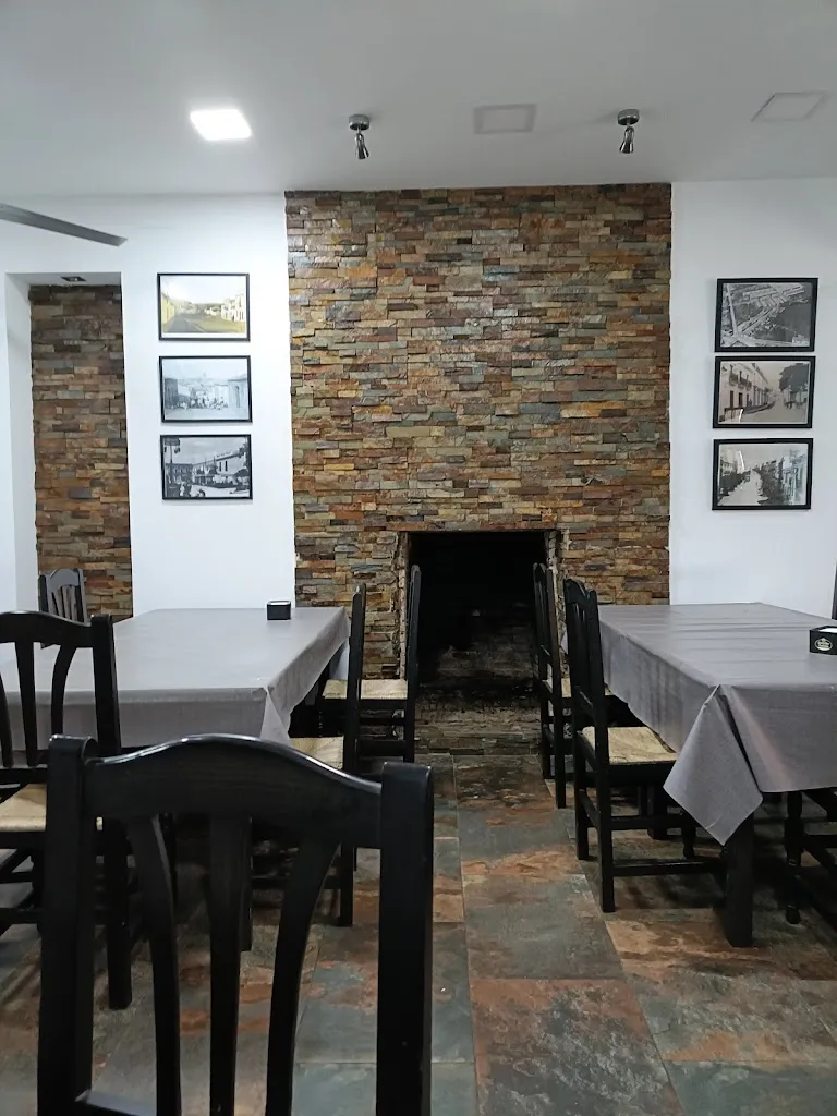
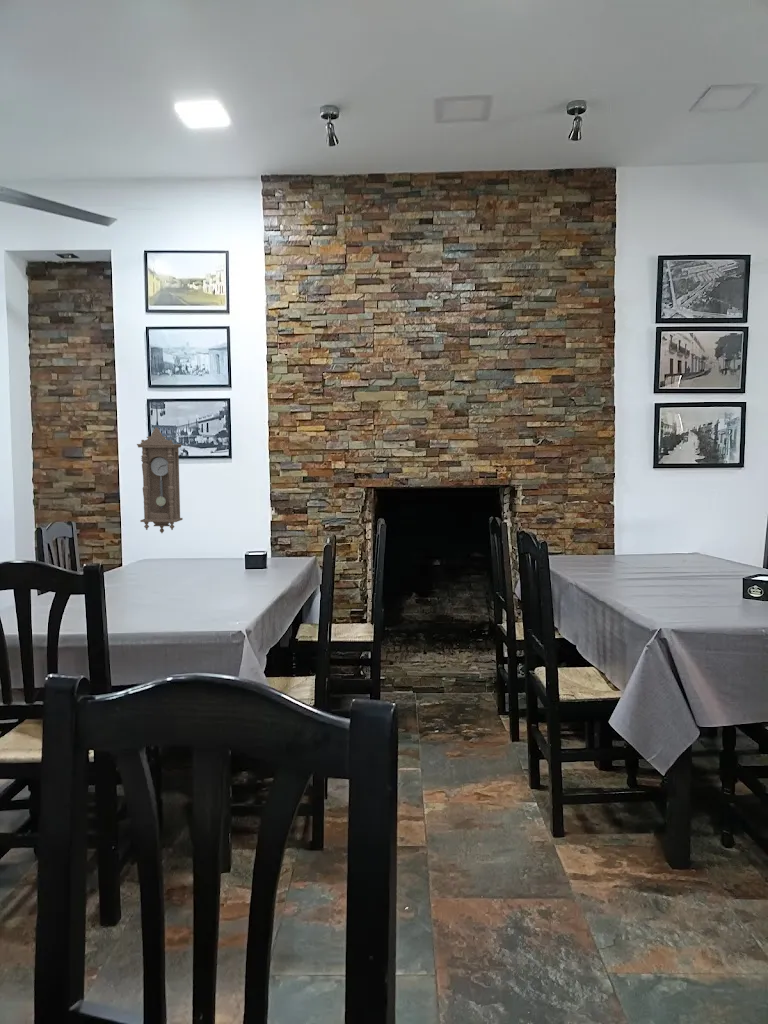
+ pendulum clock [136,427,184,534]
